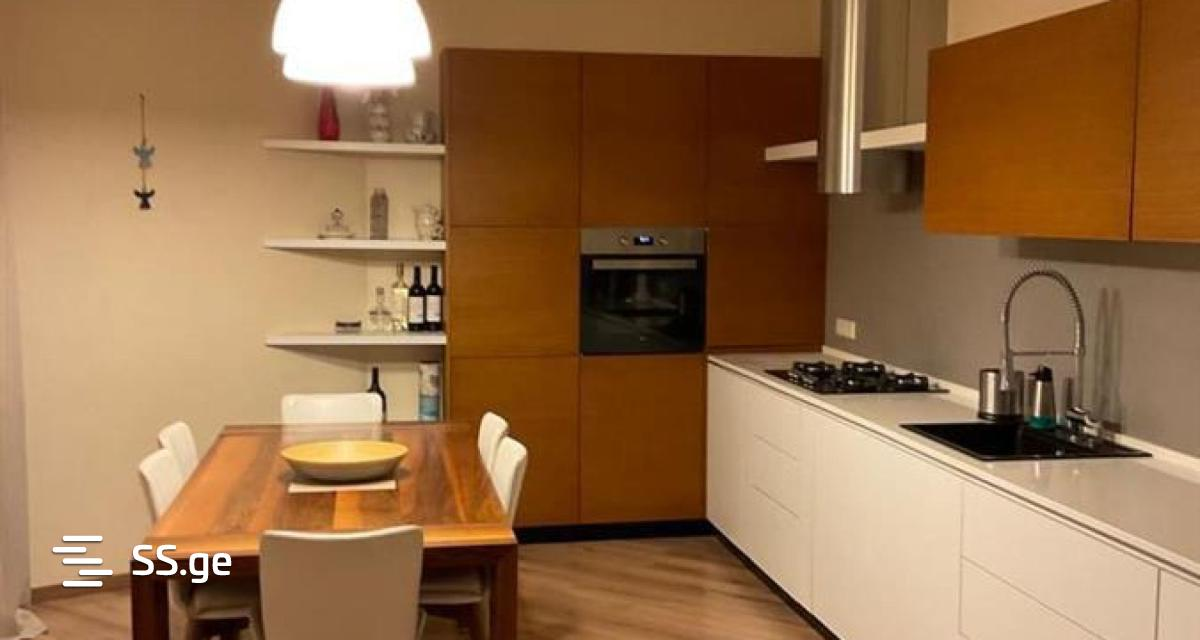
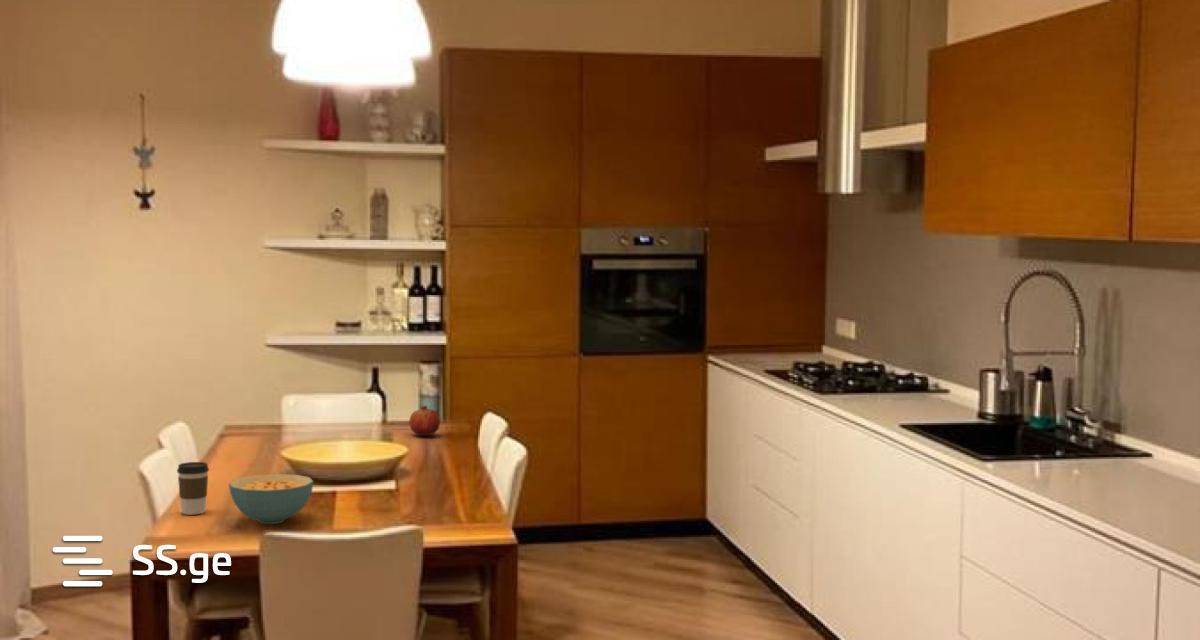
+ fruit [408,405,441,437]
+ cereal bowl [228,473,314,525]
+ coffee cup [176,461,210,516]
